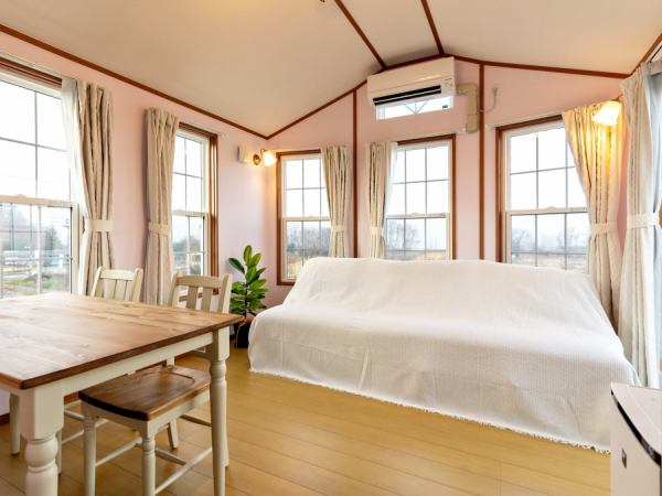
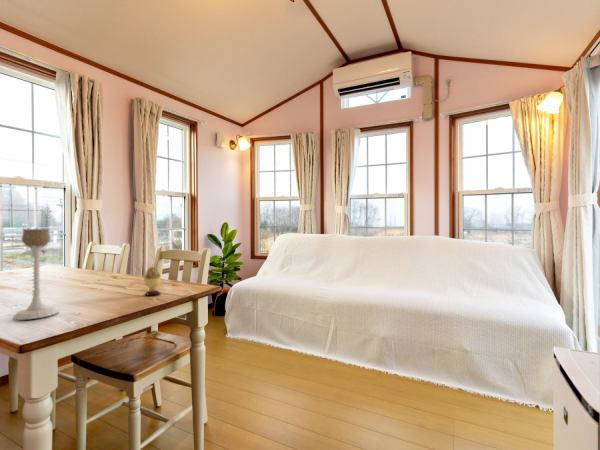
+ candle holder [12,227,60,321]
+ decorative egg [143,266,162,296]
